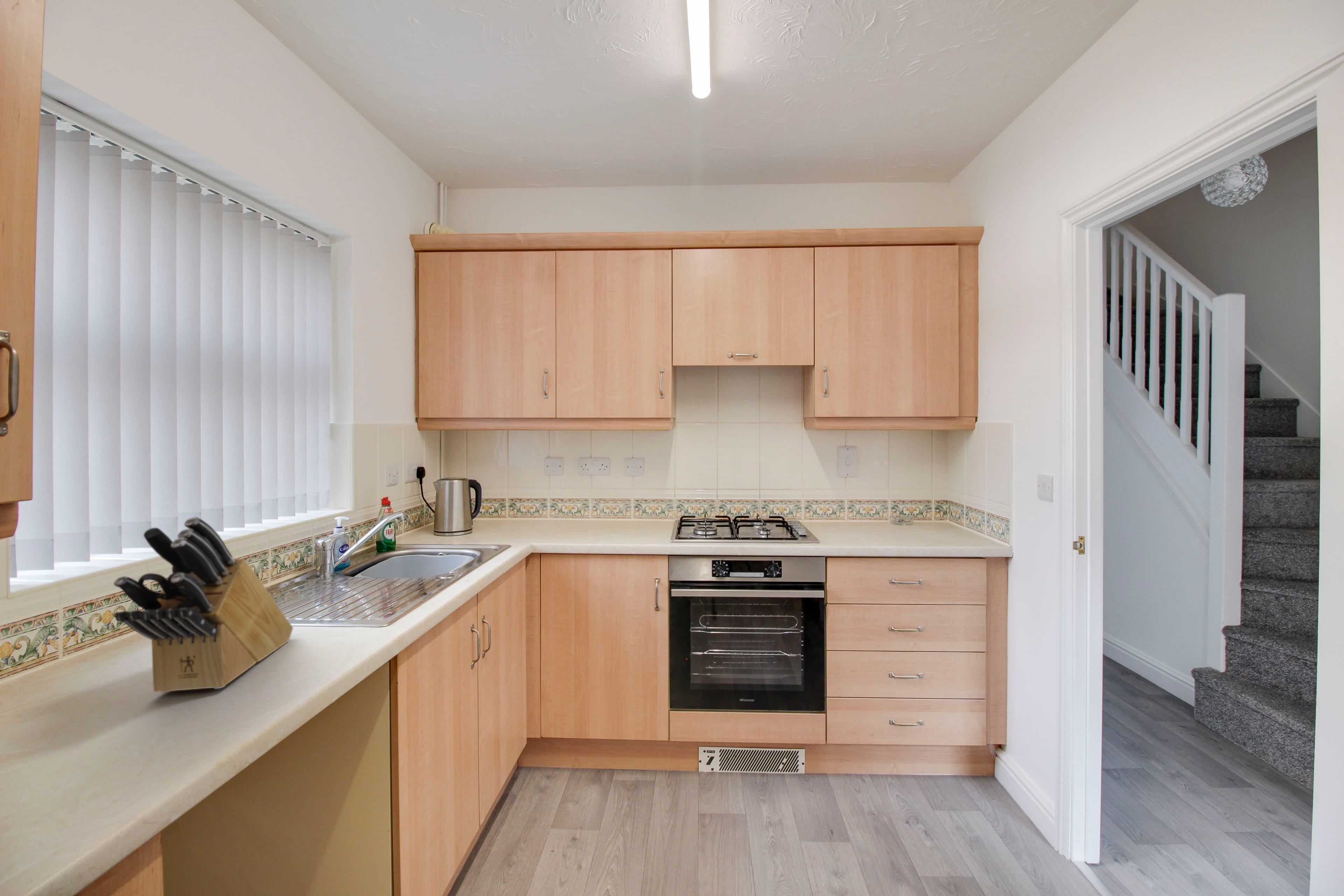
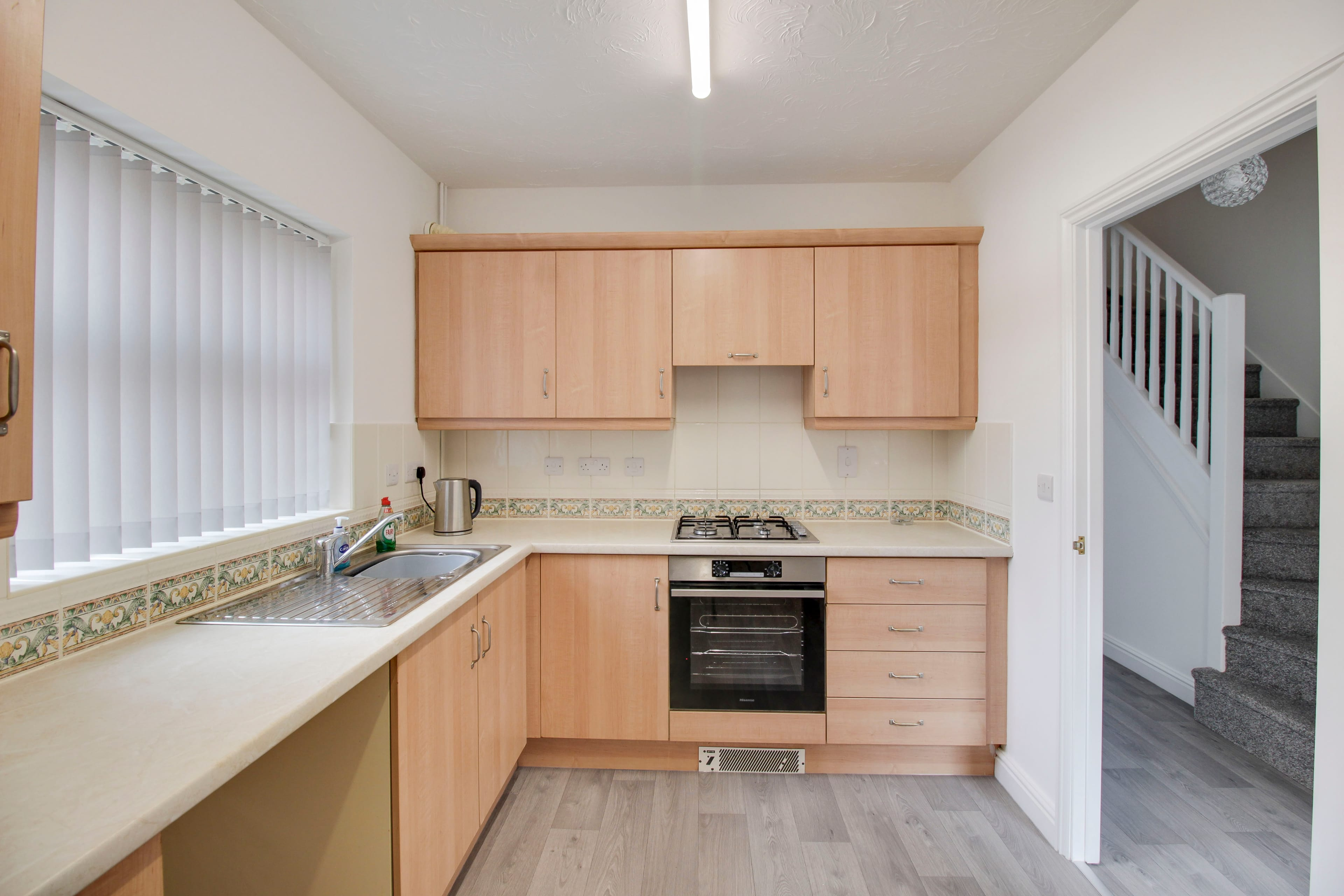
- knife block [113,516,293,693]
